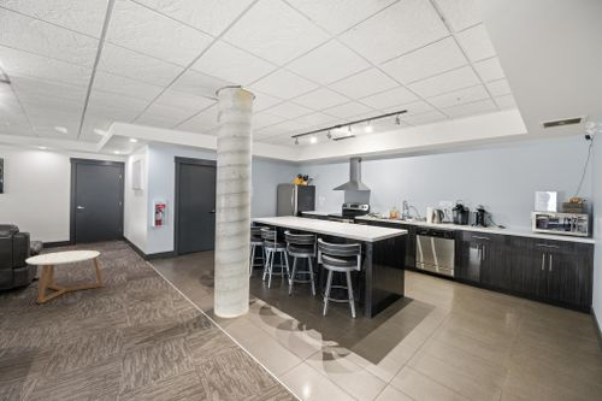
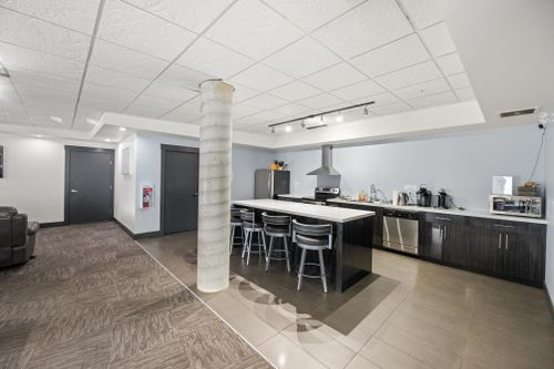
- coffee table [24,249,104,305]
